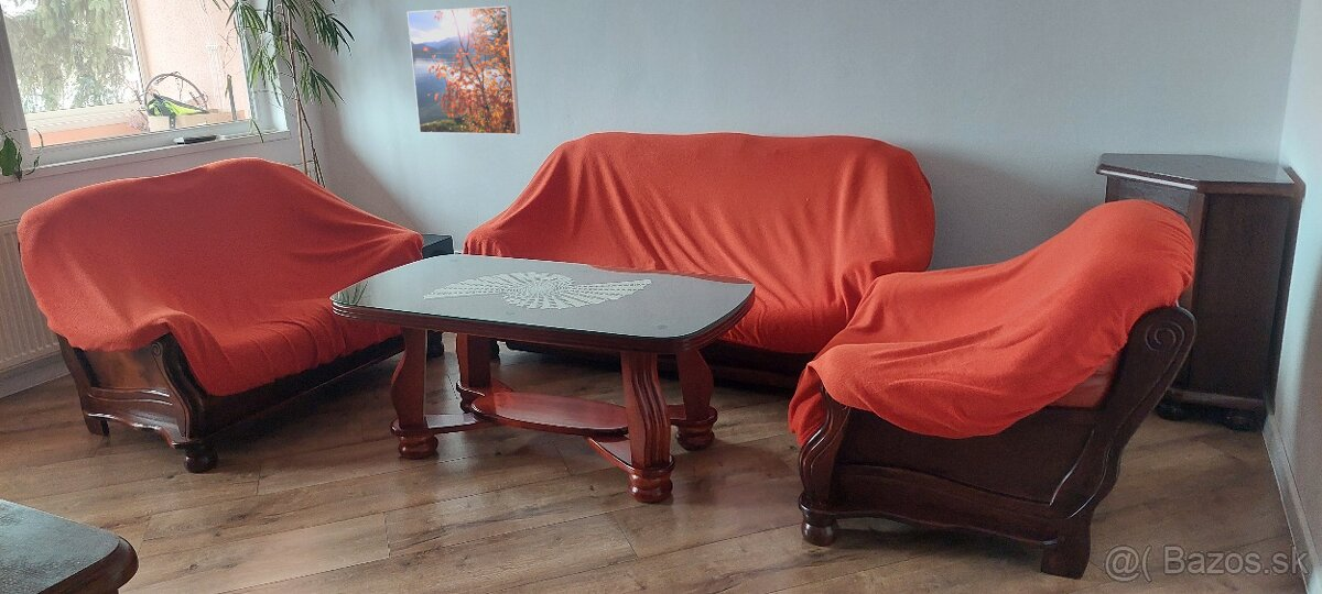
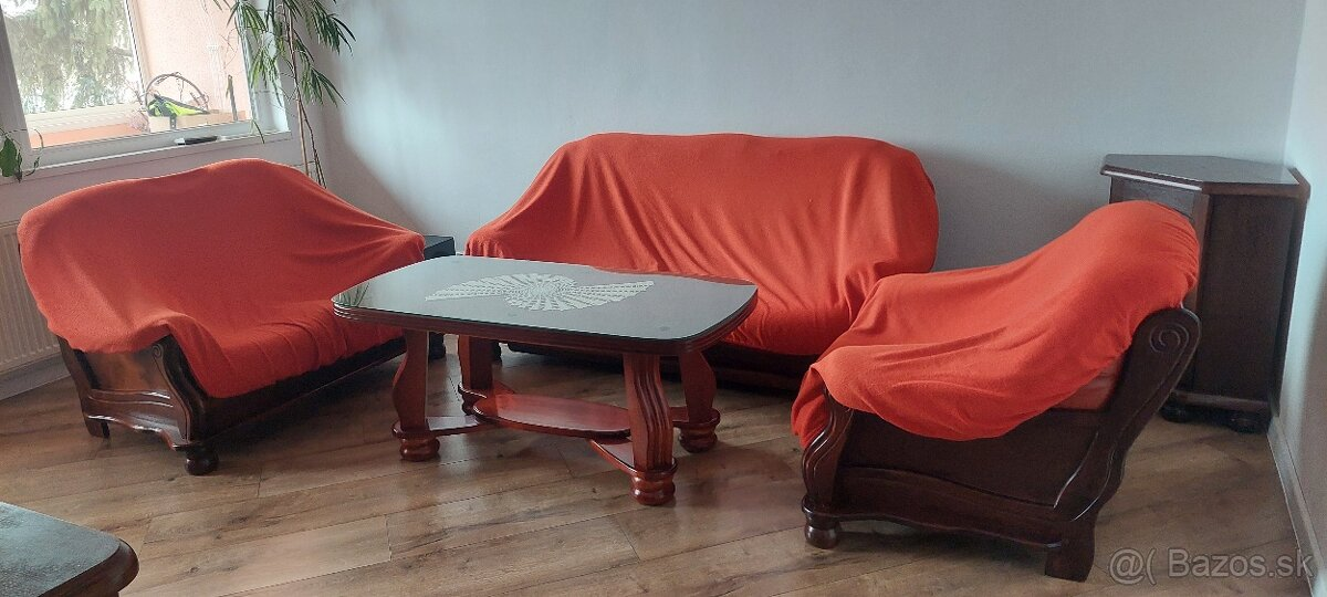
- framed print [407,4,521,135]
